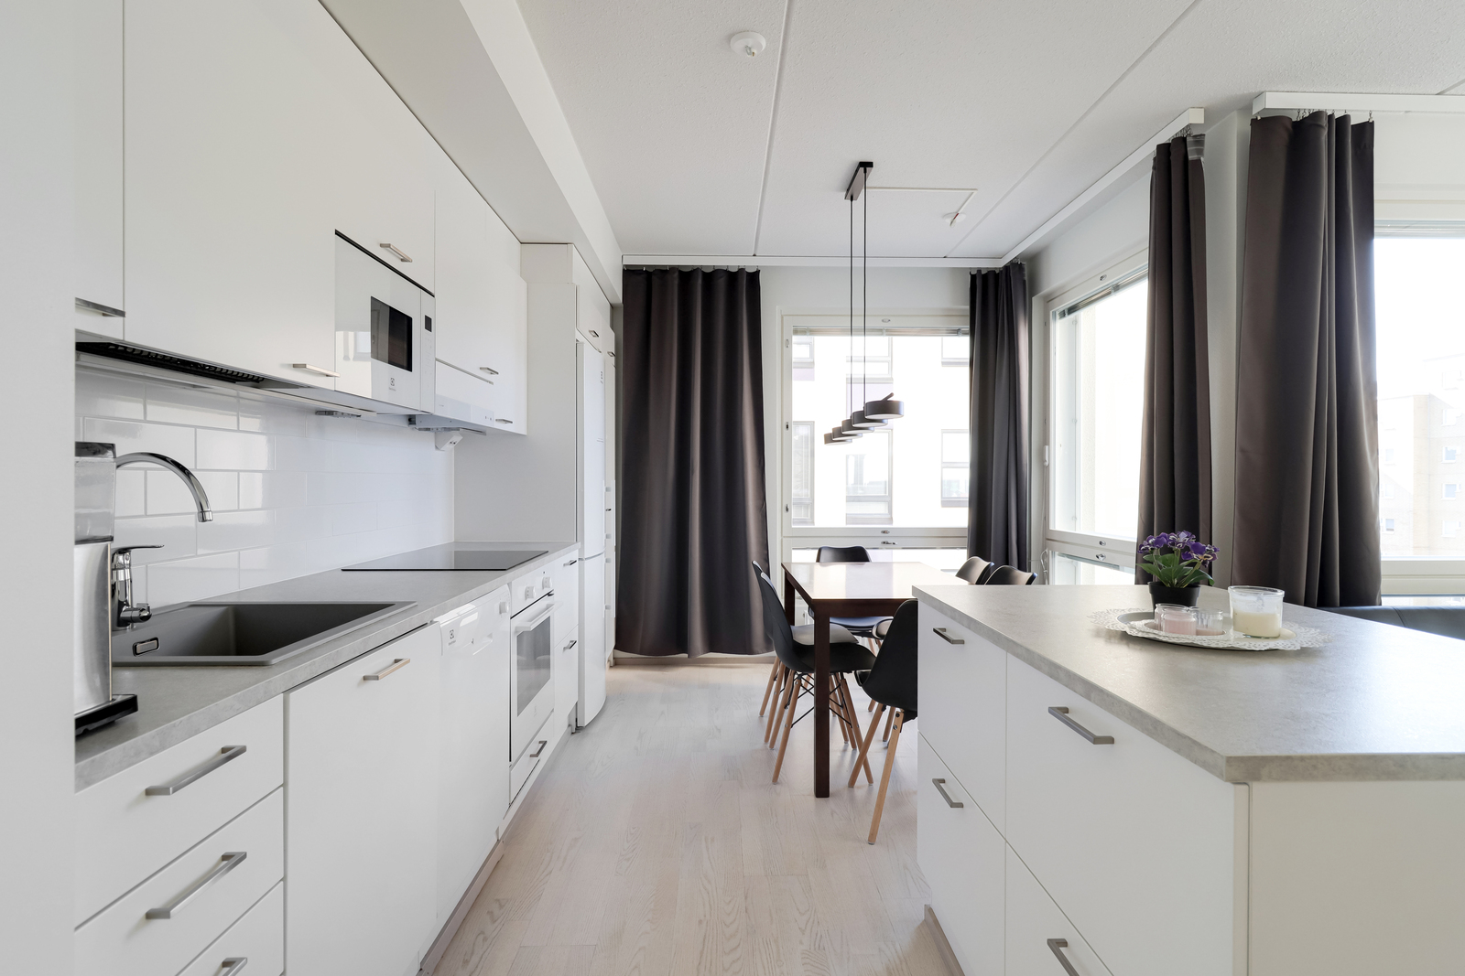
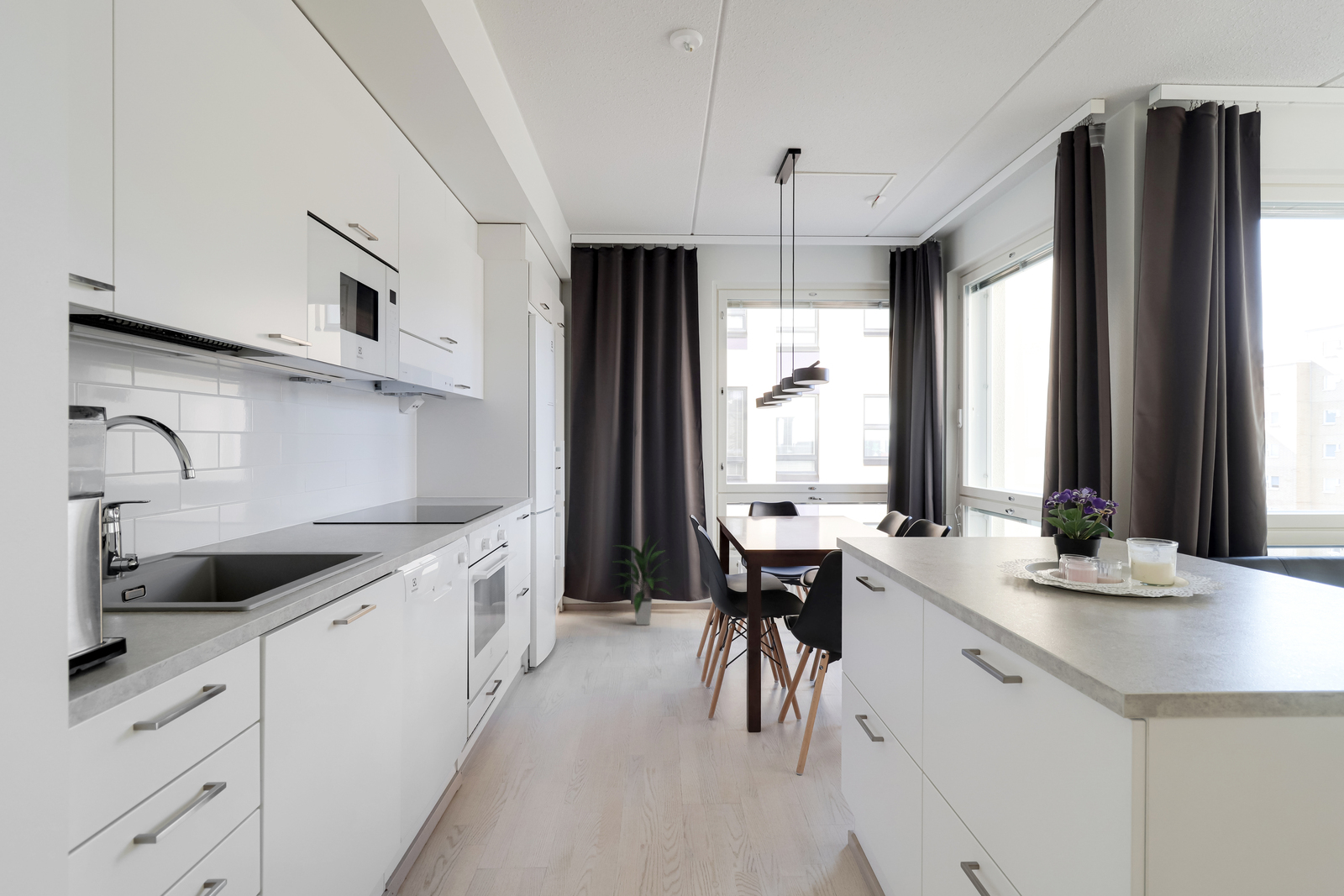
+ indoor plant [611,536,673,626]
